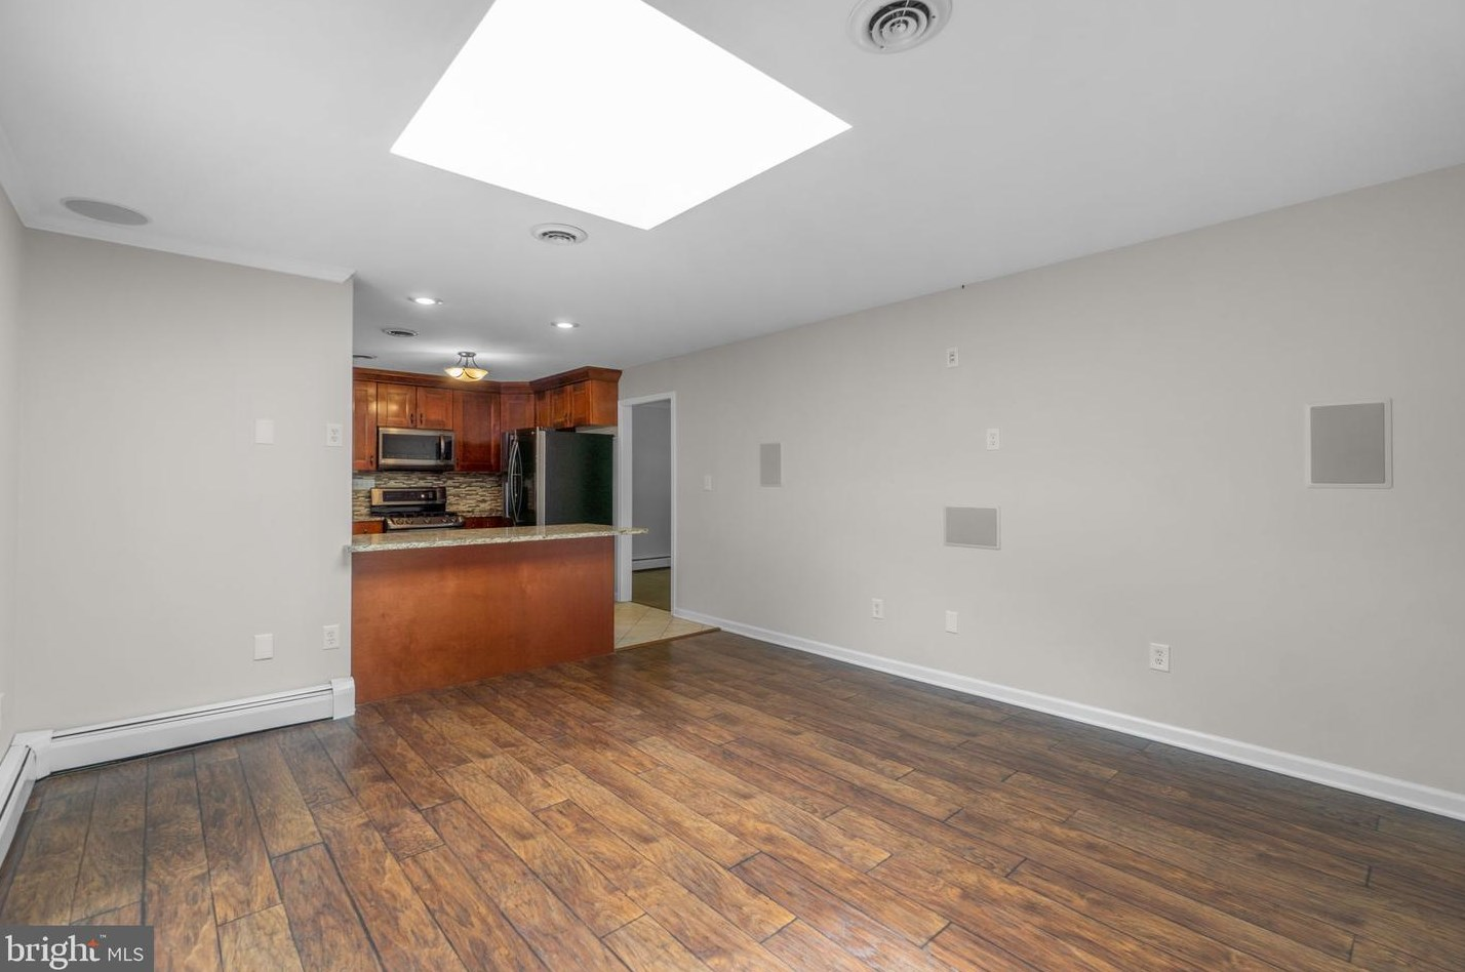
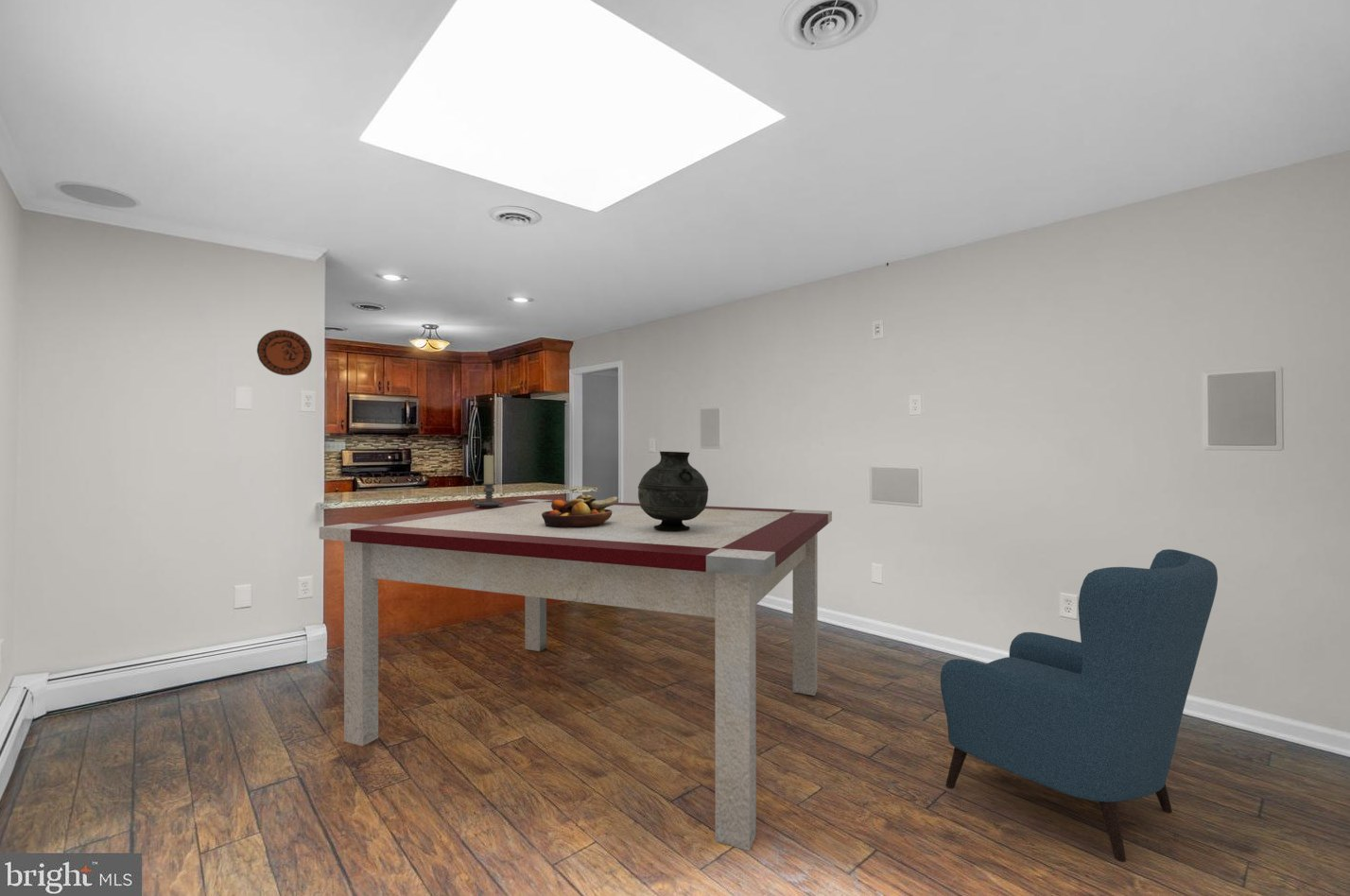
+ candle holder [471,455,505,508]
+ decorative plate [256,329,313,376]
+ fruit bowl [542,494,619,528]
+ armchair [940,548,1219,863]
+ vase [637,451,709,530]
+ dining table [319,498,833,852]
